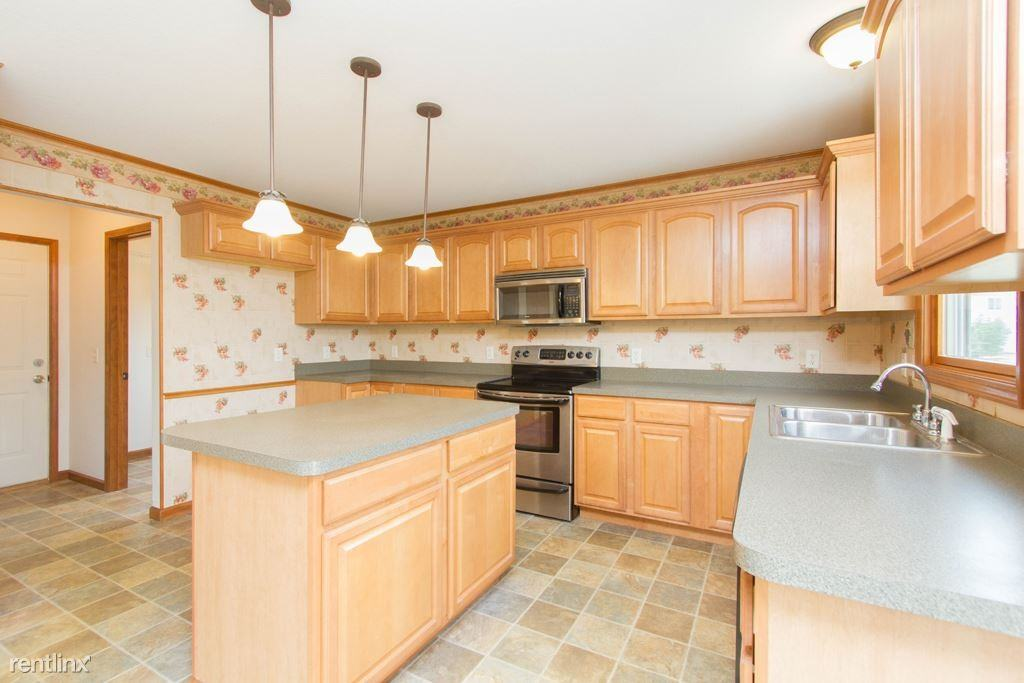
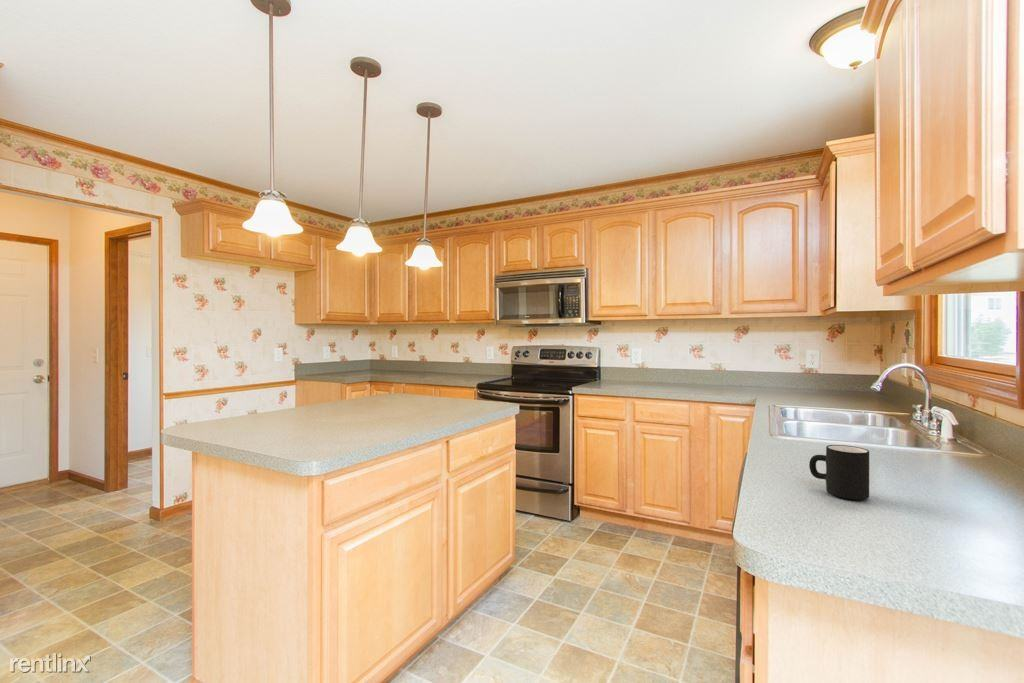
+ mug [808,444,870,501]
